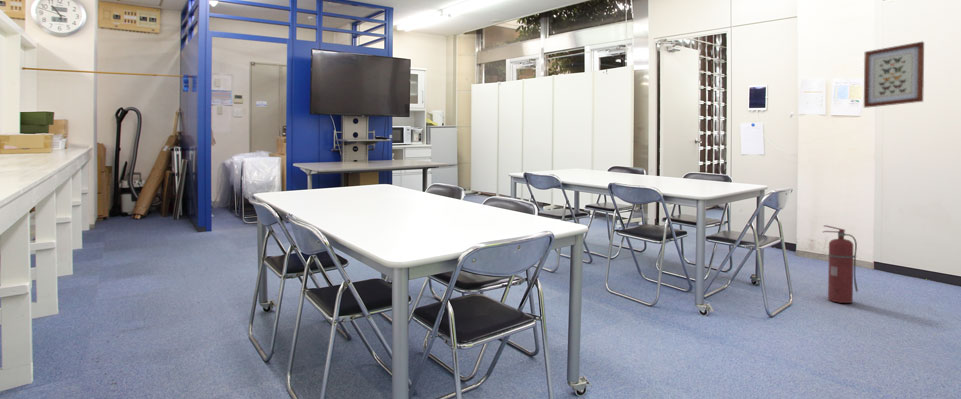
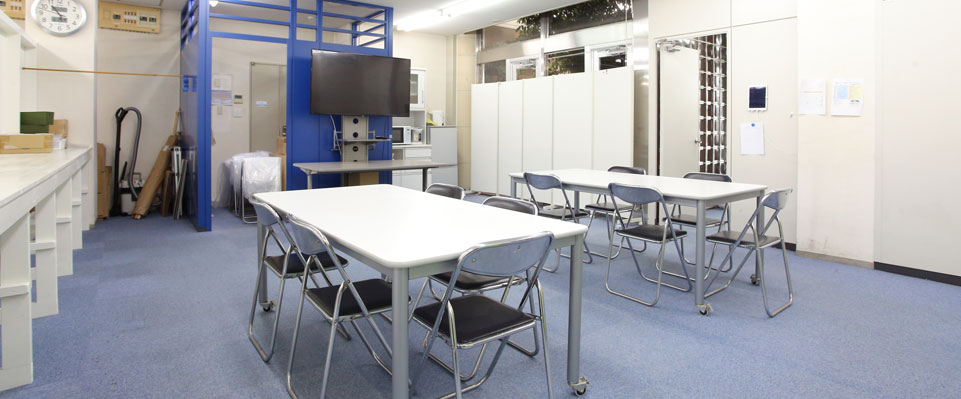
- fire extinguisher [822,225,859,304]
- wall art [863,40,925,109]
